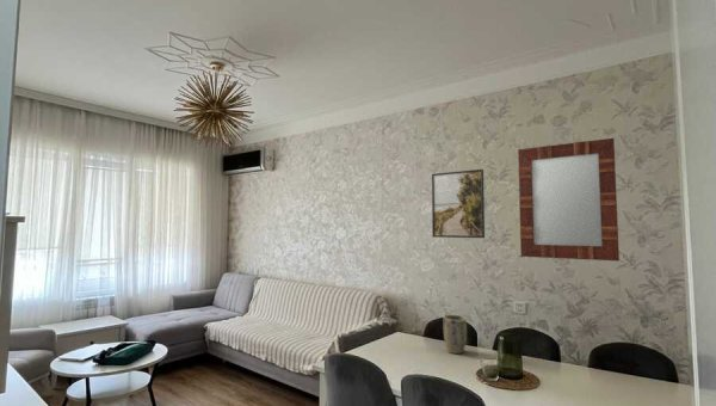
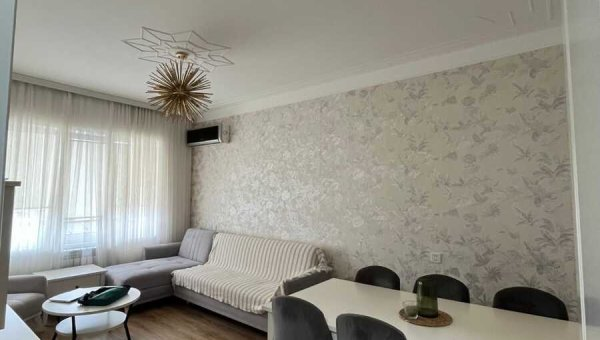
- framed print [431,168,486,239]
- home mirror [517,137,621,262]
- plant pot [443,314,468,355]
